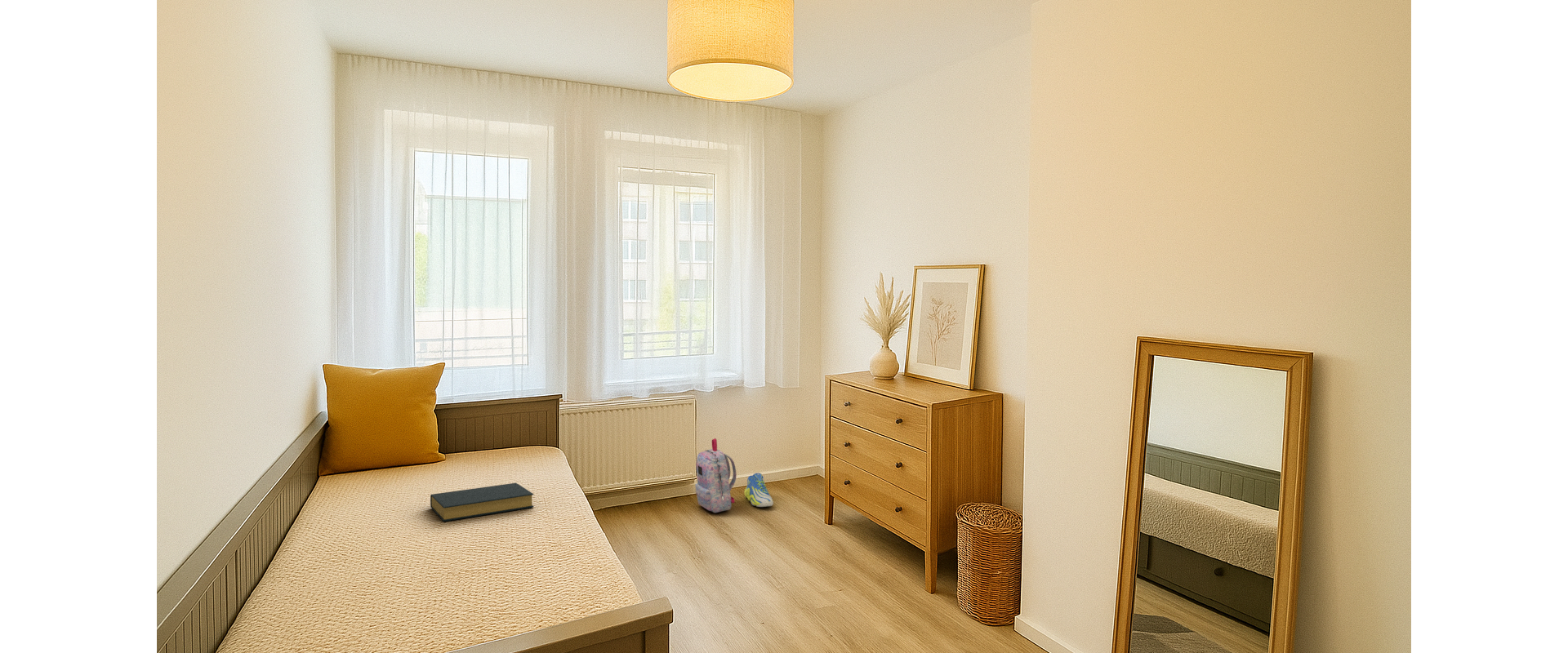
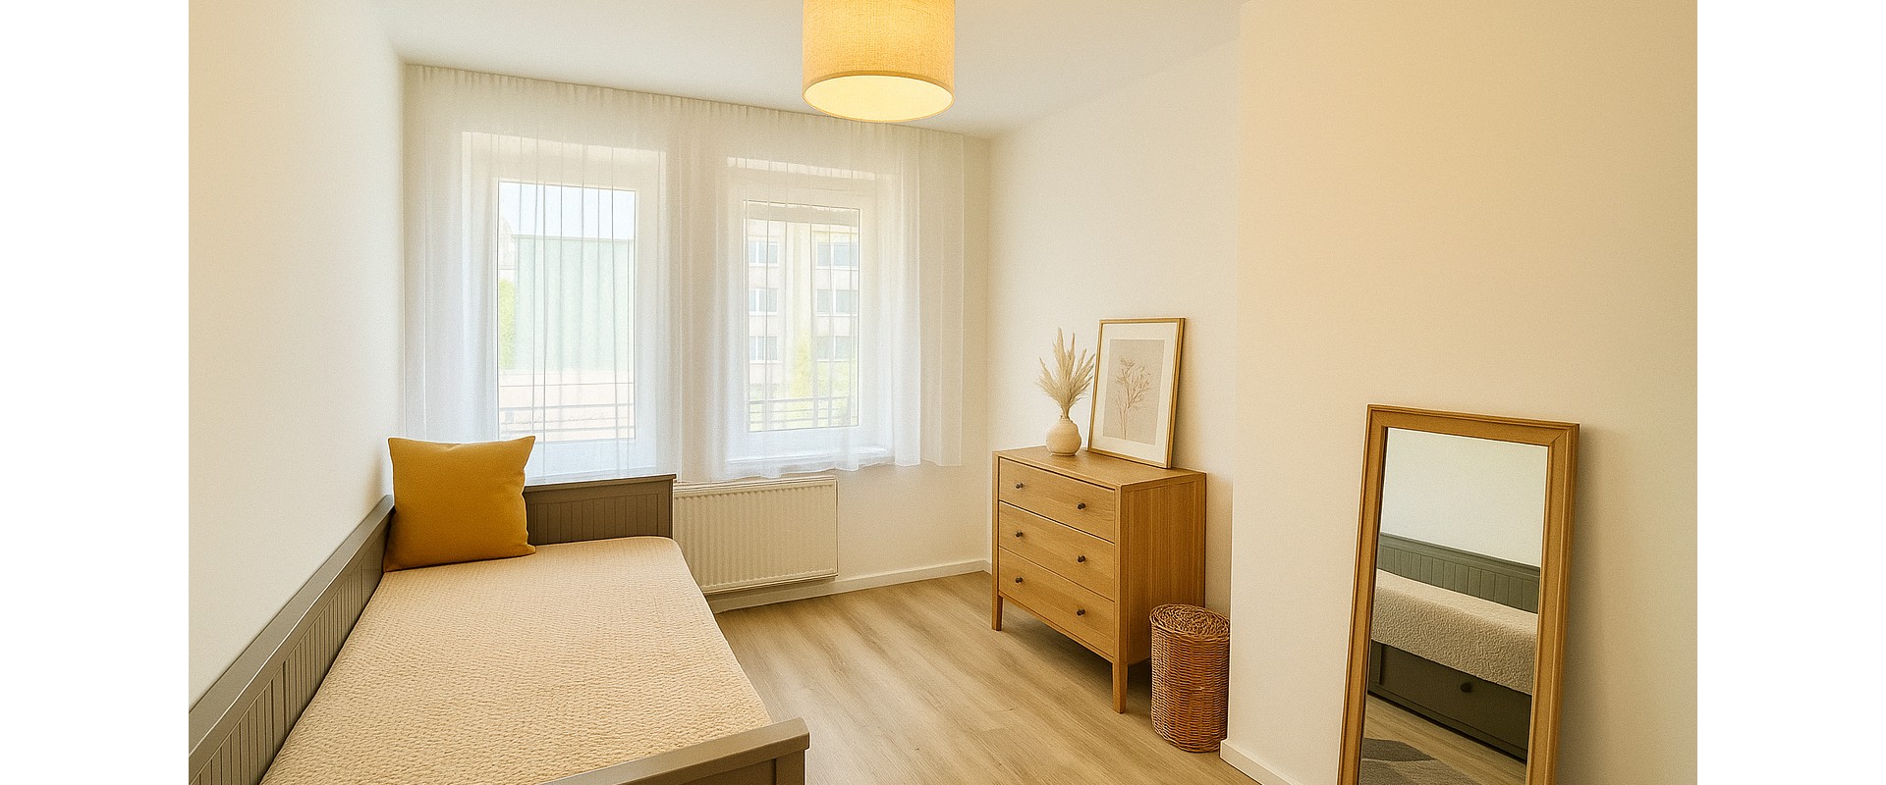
- backpack [694,438,737,513]
- sneaker [744,473,774,508]
- hardback book [430,482,535,522]
